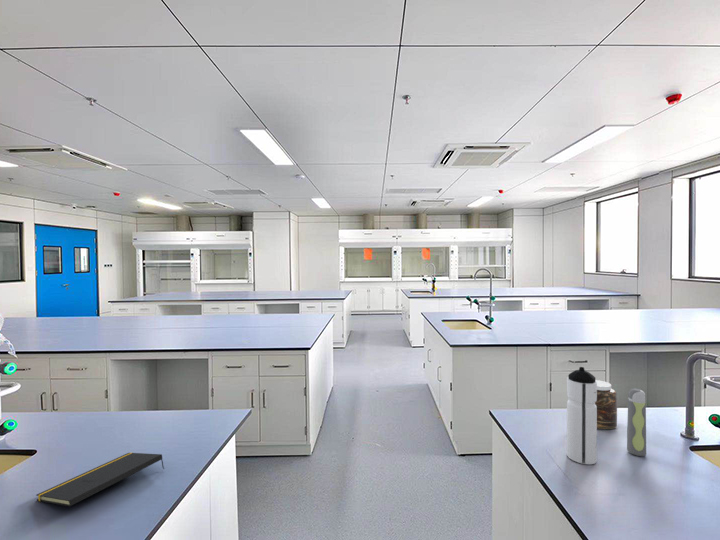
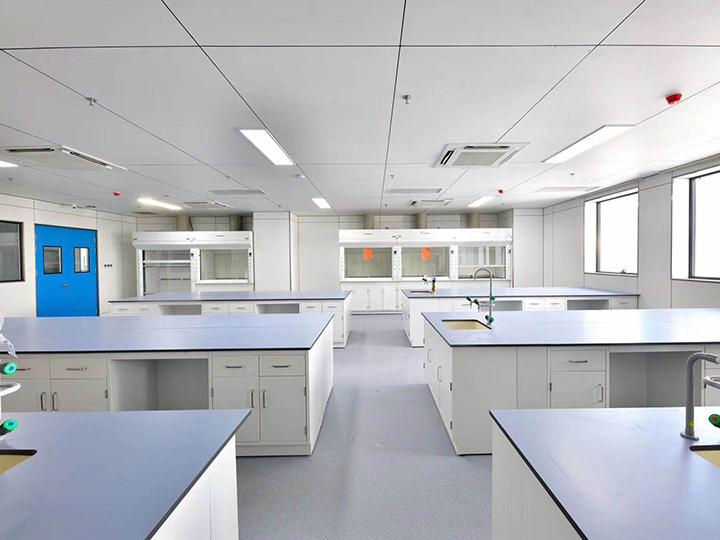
- notepad [35,452,165,508]
- spray bottle [626,387,647,457]
- water bottle [566,366,598,465]
- jar [595,379,618,430]
